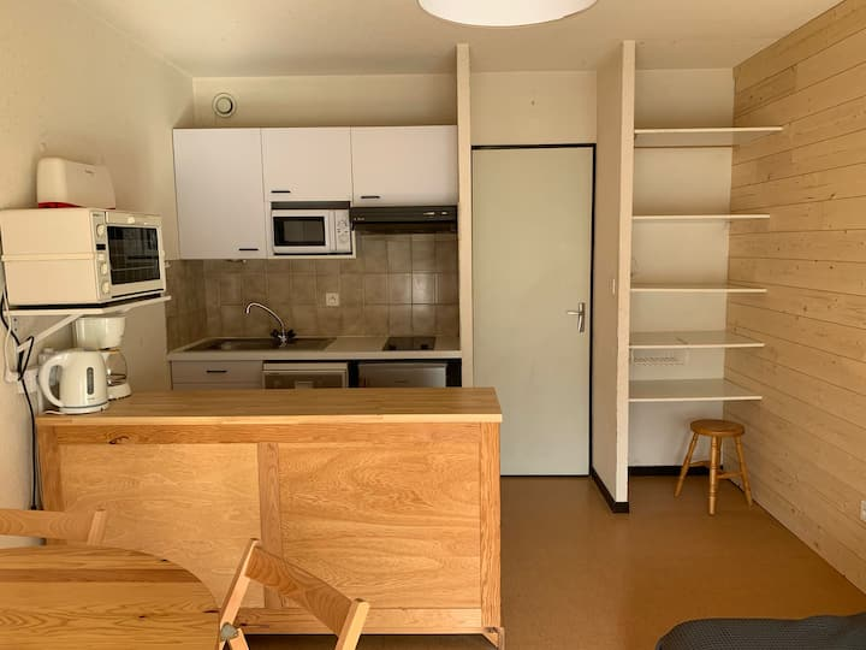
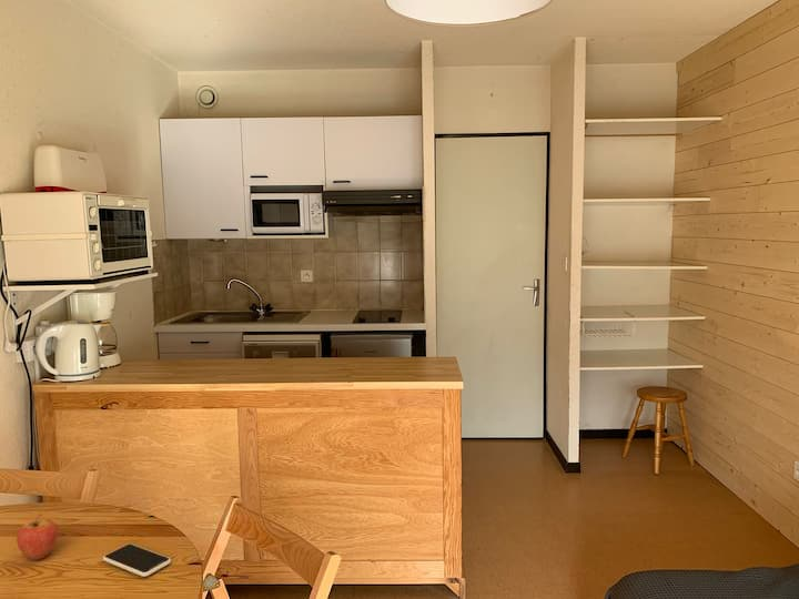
+ smartphone [102,542,172,578]
+ fruit [16,512,59,561]
